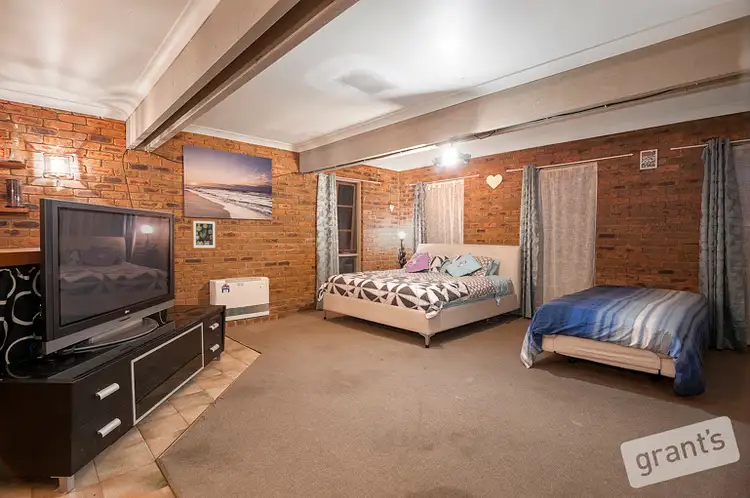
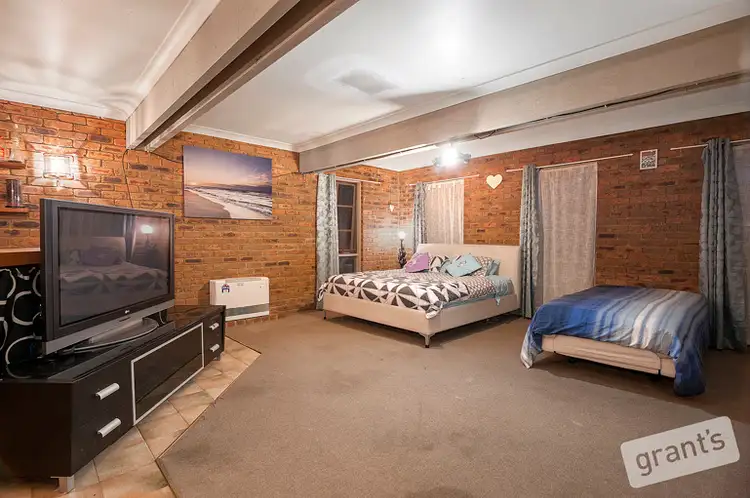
- wall art [190,218,218,251]
